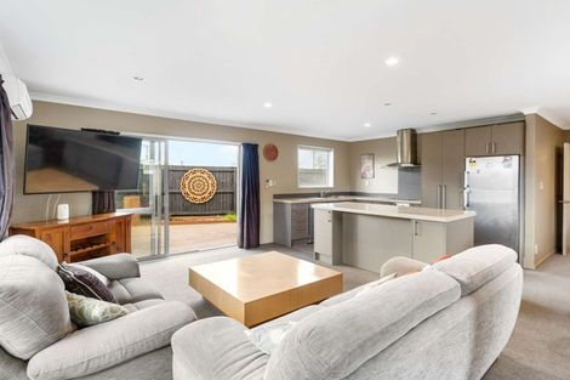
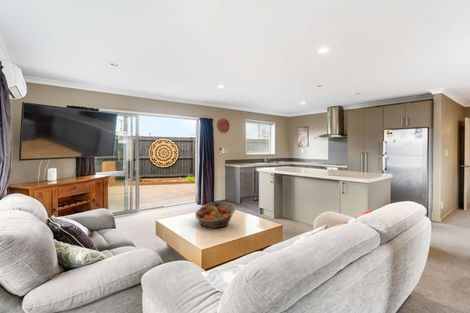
+ fruit basket [194,201,237,229]
